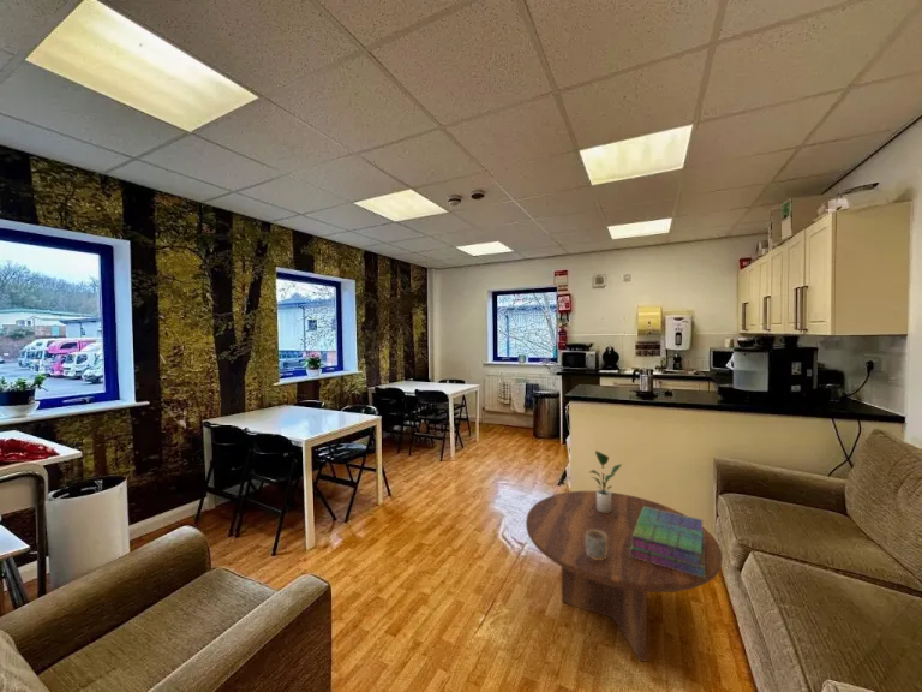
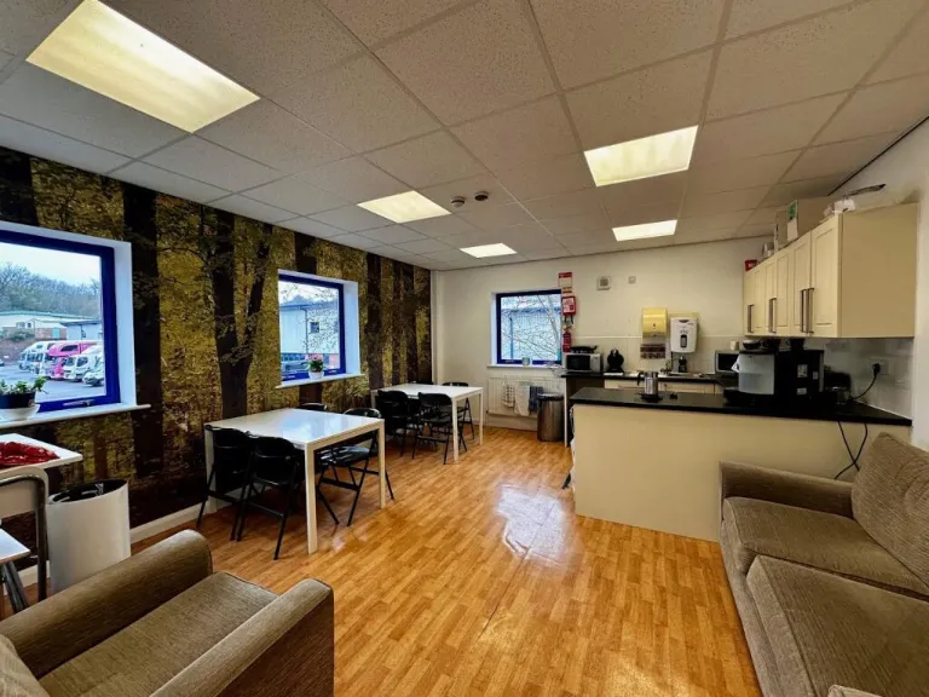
- mug [586,530,607,560]
- coffee table [525,490,724,663]
- potted plant [588,449,623,513]
- stack of books [630,507,705,578]
